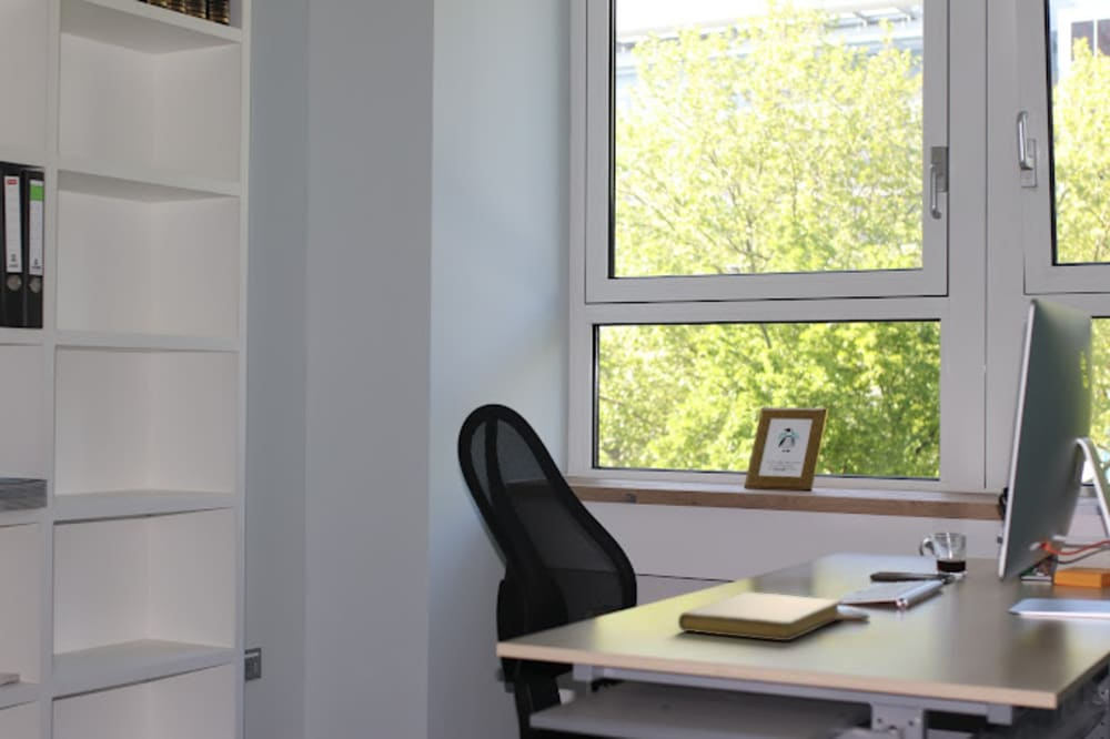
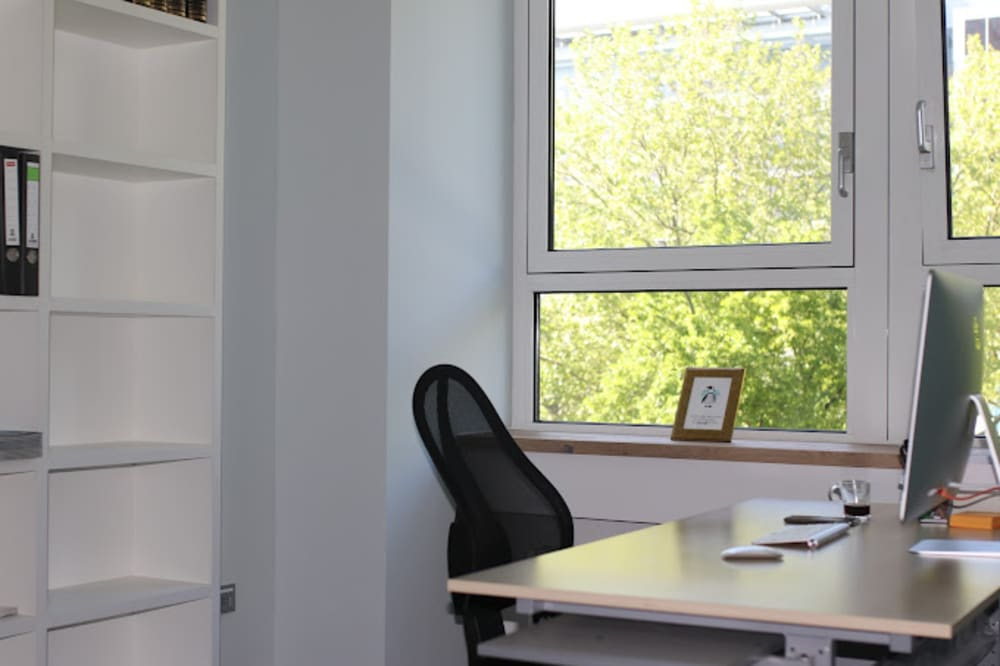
- notebook [677,591,844,641]
